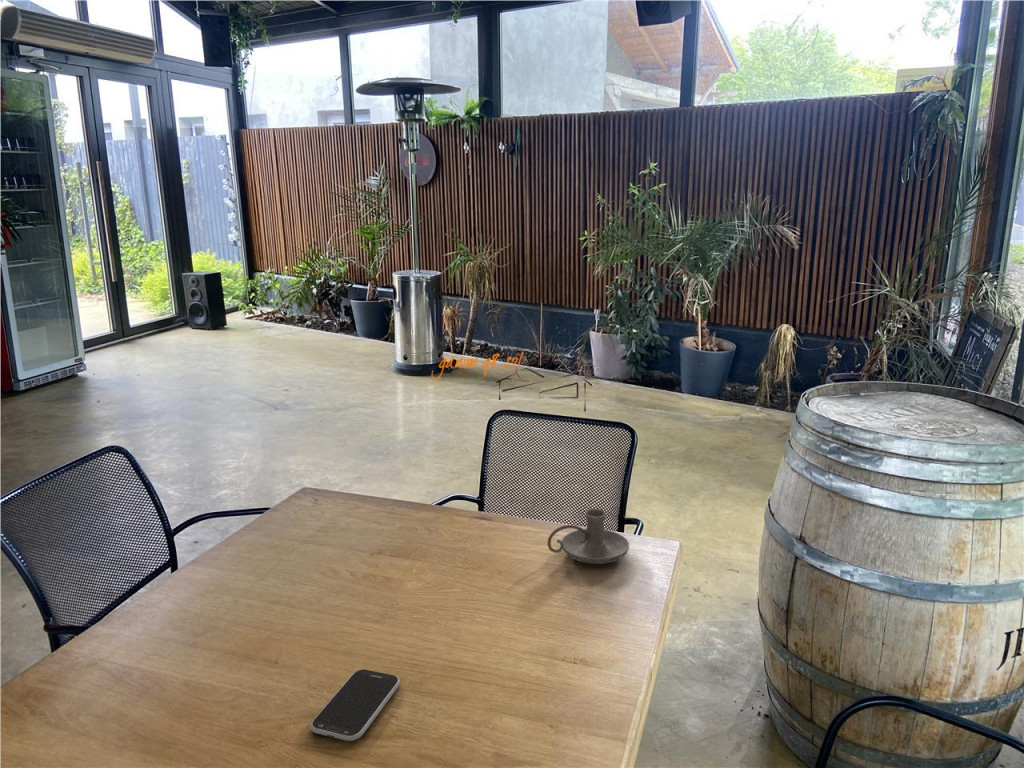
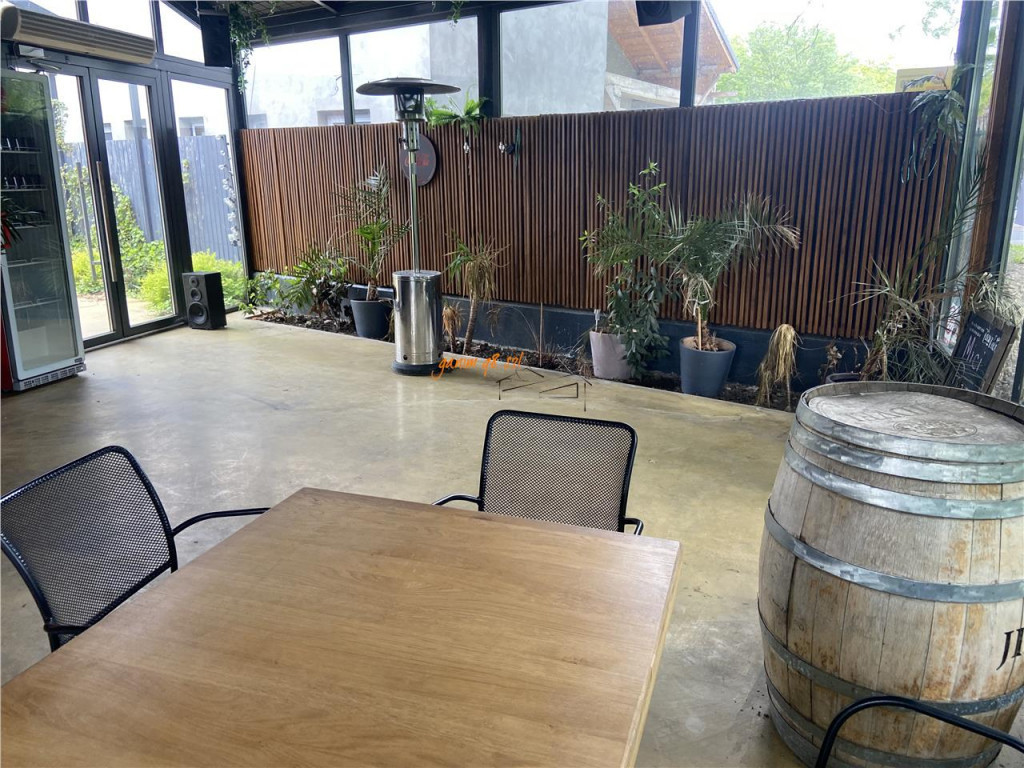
- smartphone [309,668,401,742]
- candle holder [546,508,630,565]
